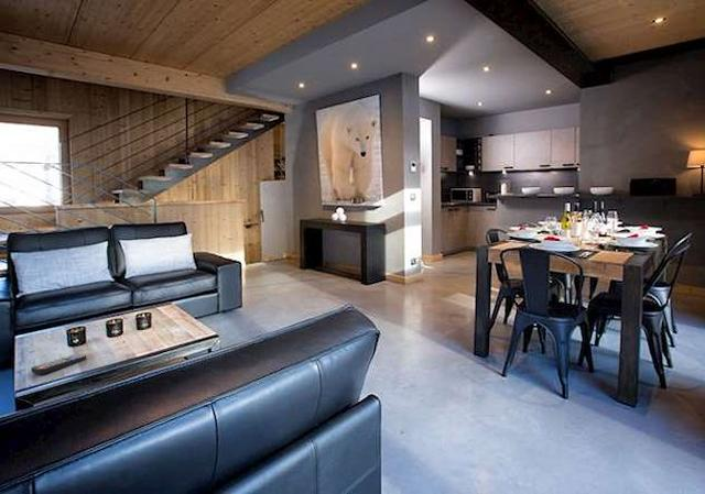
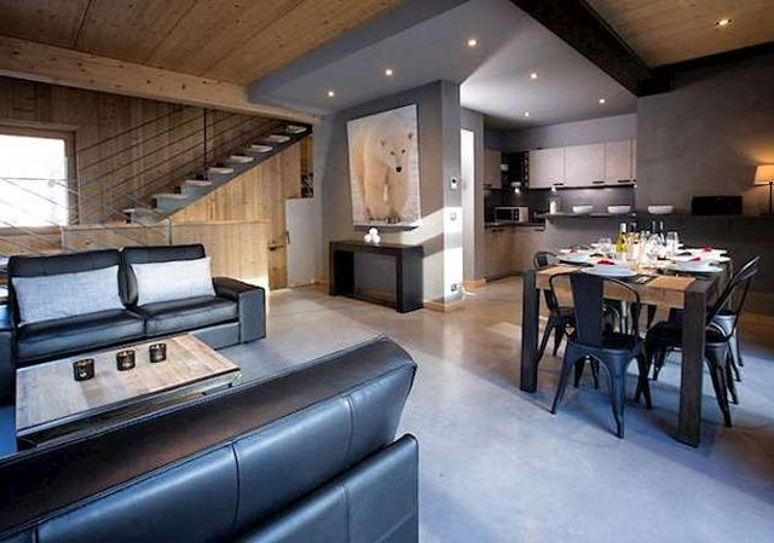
- remote control [30,353,87,375]
